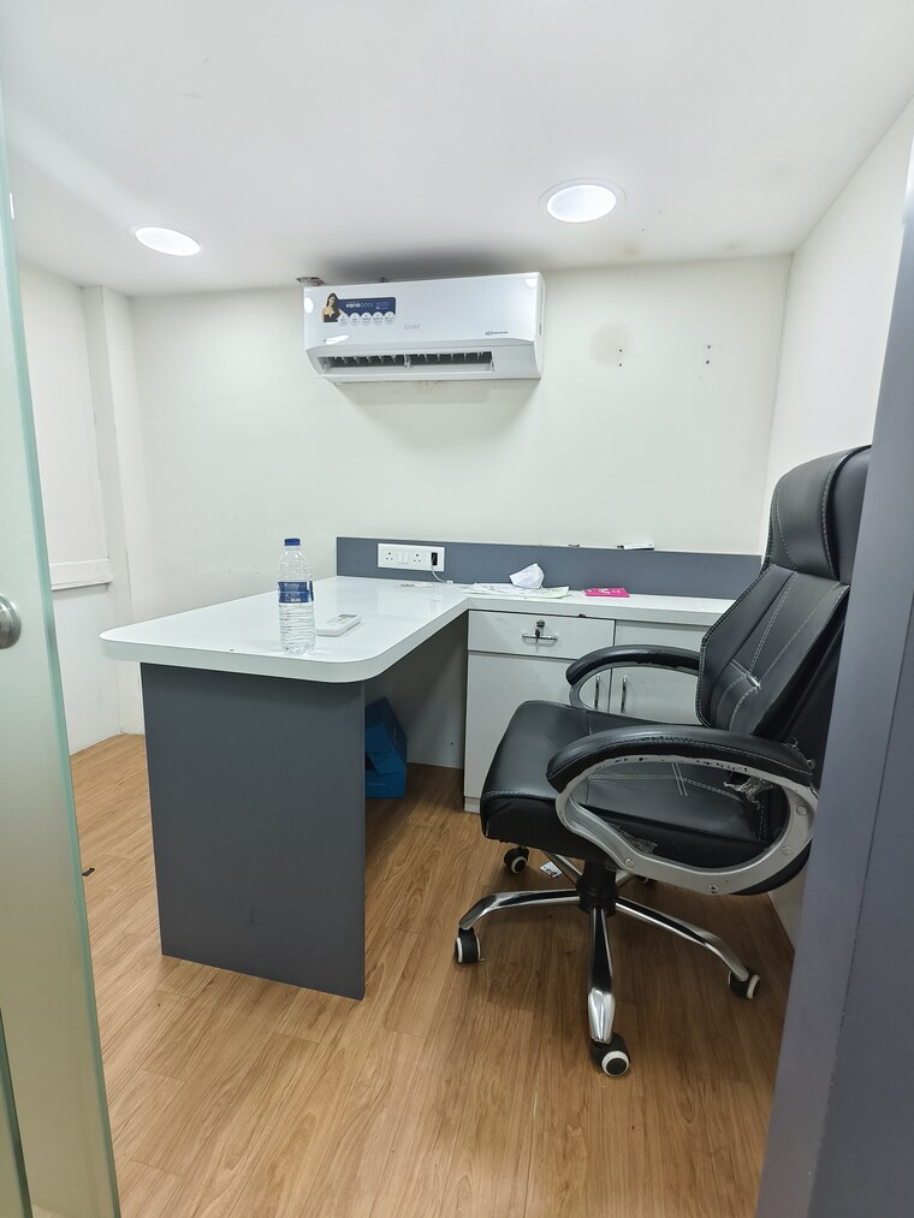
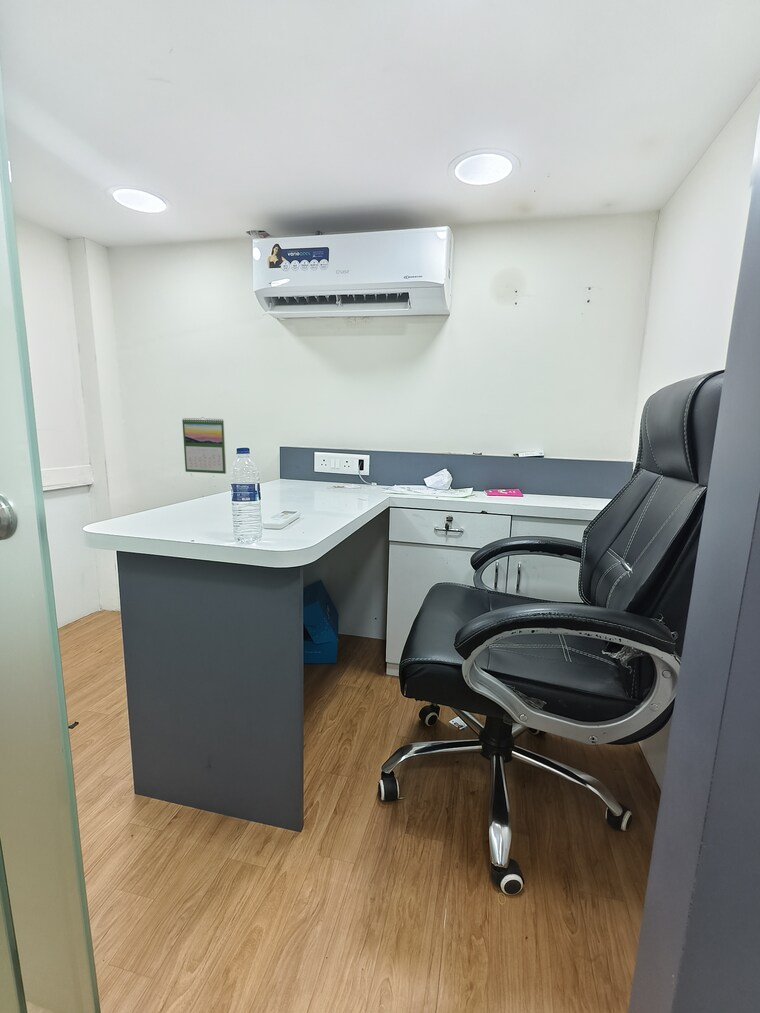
+ calendar [181,416,227,475]
